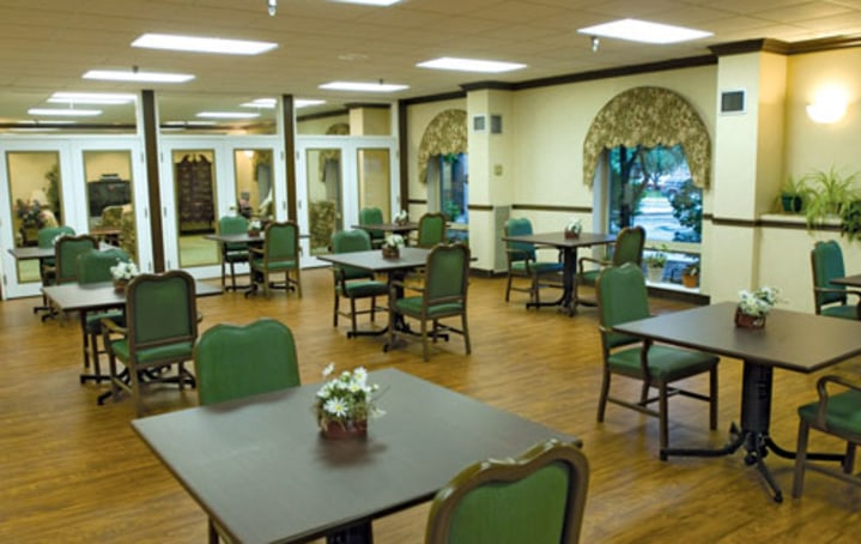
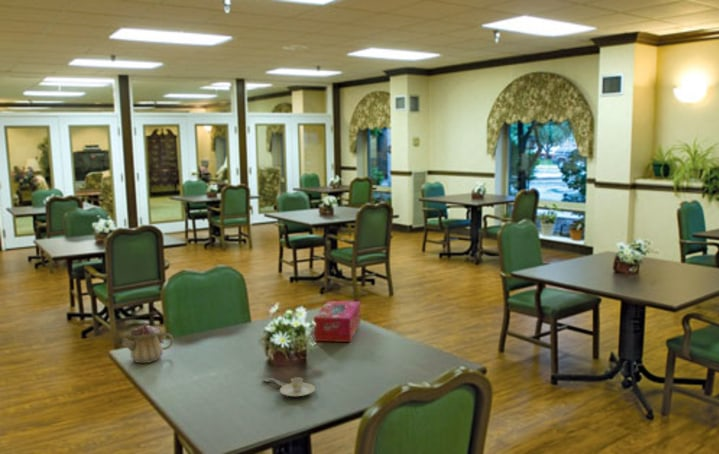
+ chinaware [262,376,316,397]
+ tissue box [313,300,361,343]
+ teapot [121,320,175,364]
